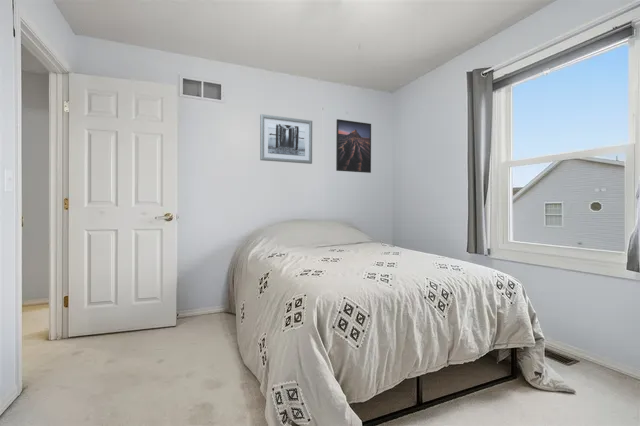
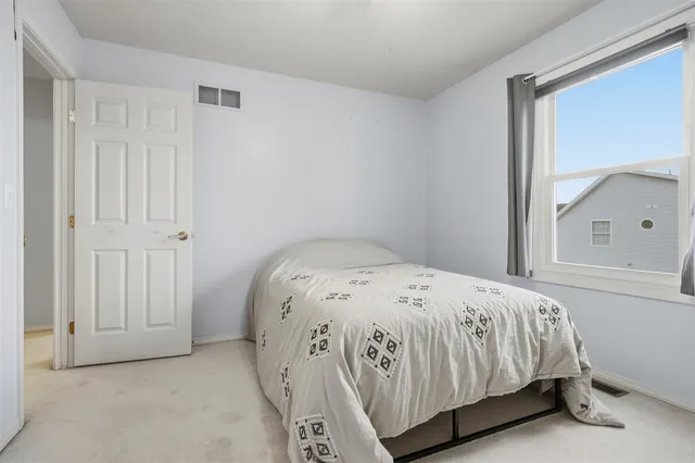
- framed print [335,118,372,174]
- wall art [259,113,313,165]
